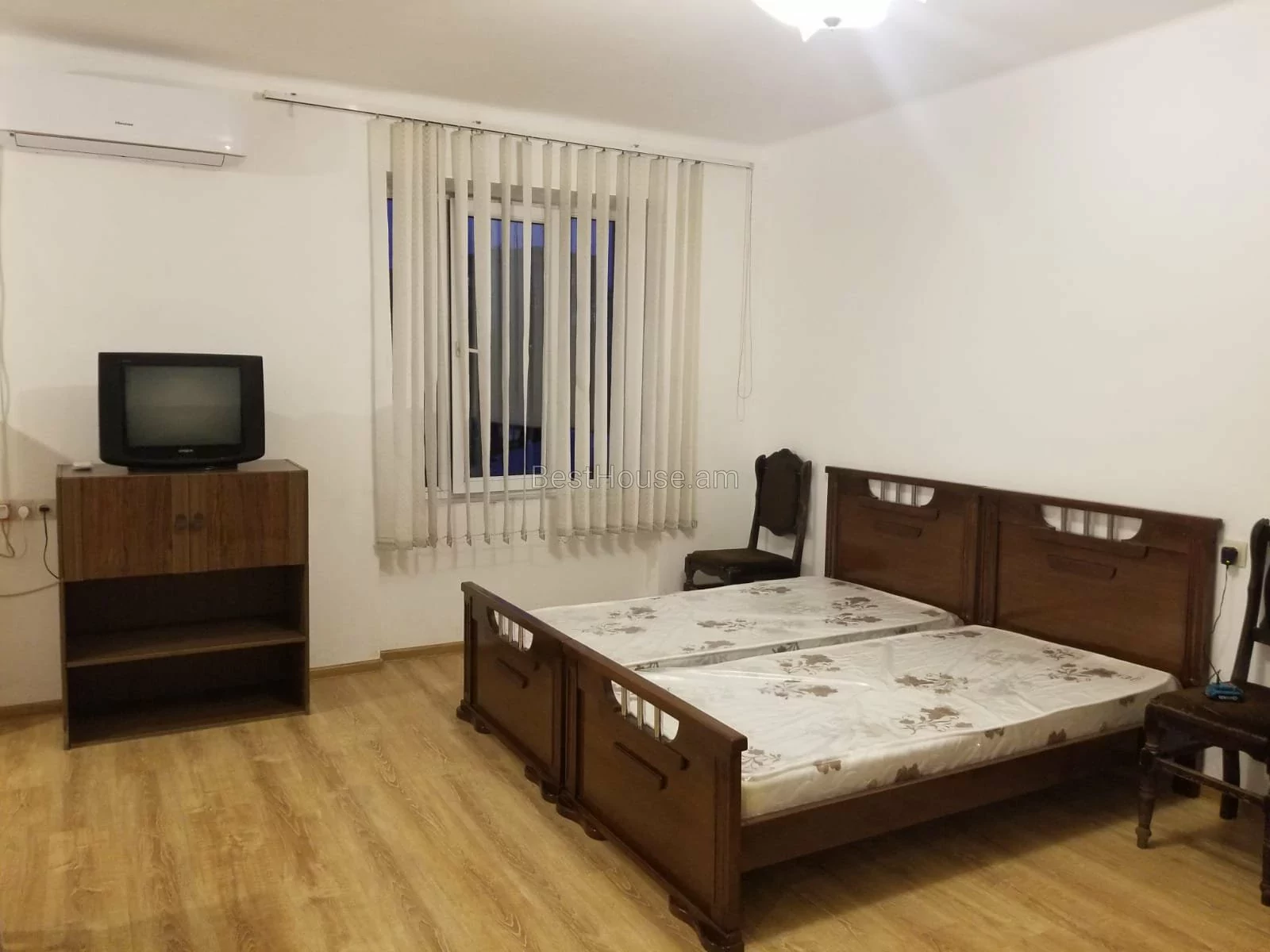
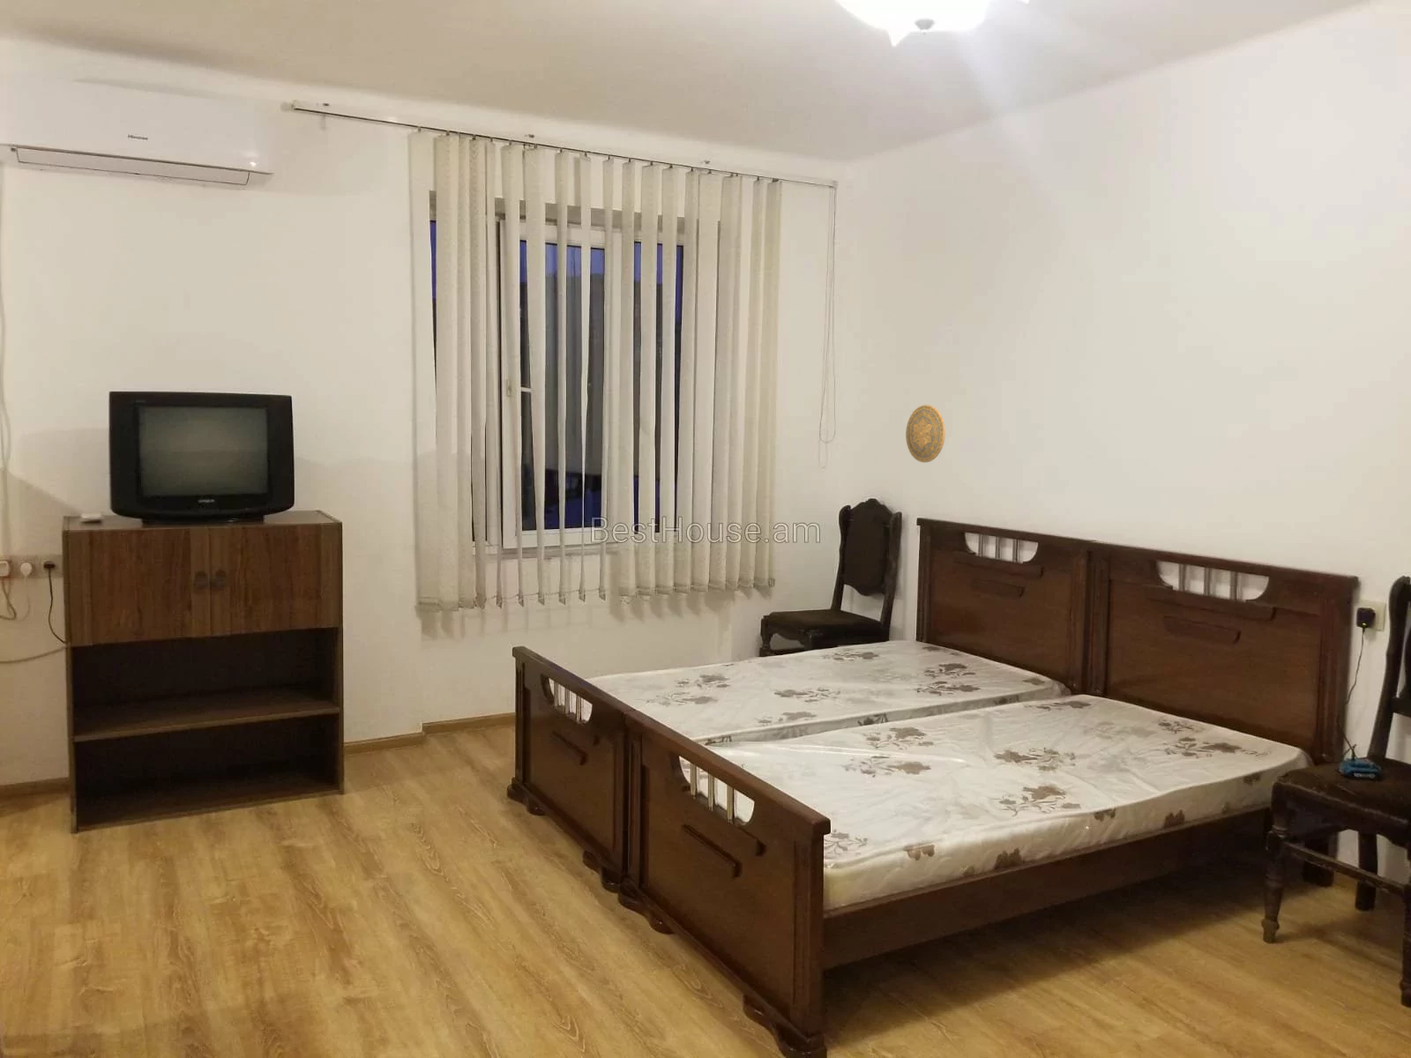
+ decorative plate [904,403,947,463]
